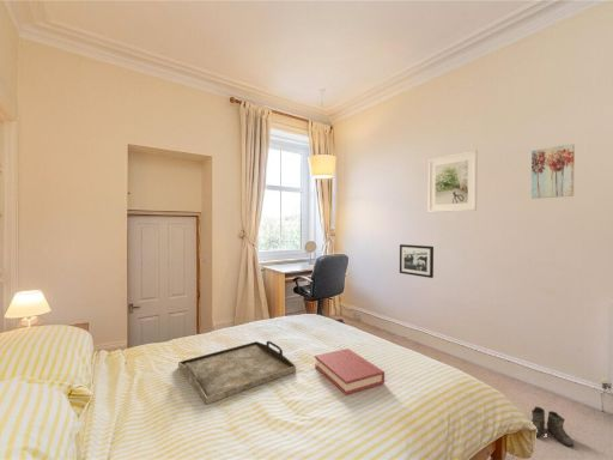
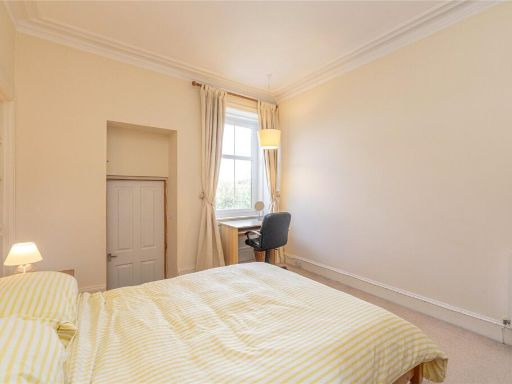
- wall art [530,143,576,200]
- hardback book [314,347,386,395]
- picture frame [399,243,435,279]
- serving tray [177,340,297,405]
- boots [530,405,575,448]
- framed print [426,149,479,213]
